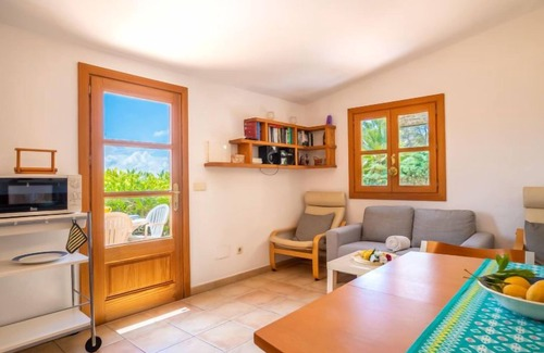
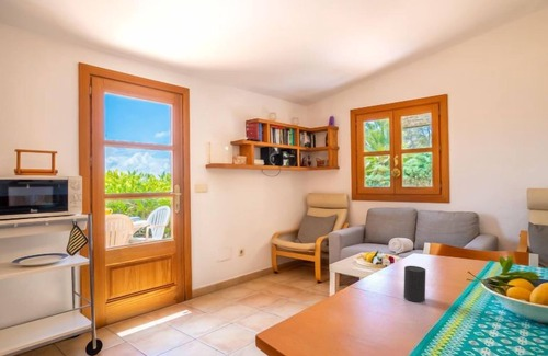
+ cup [402,265,426,303]
